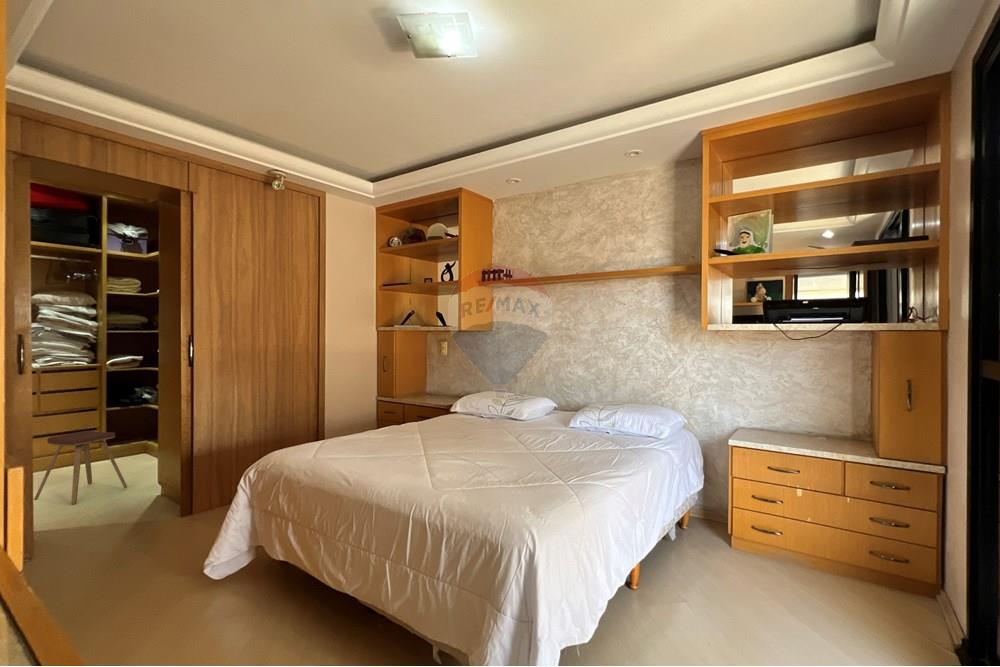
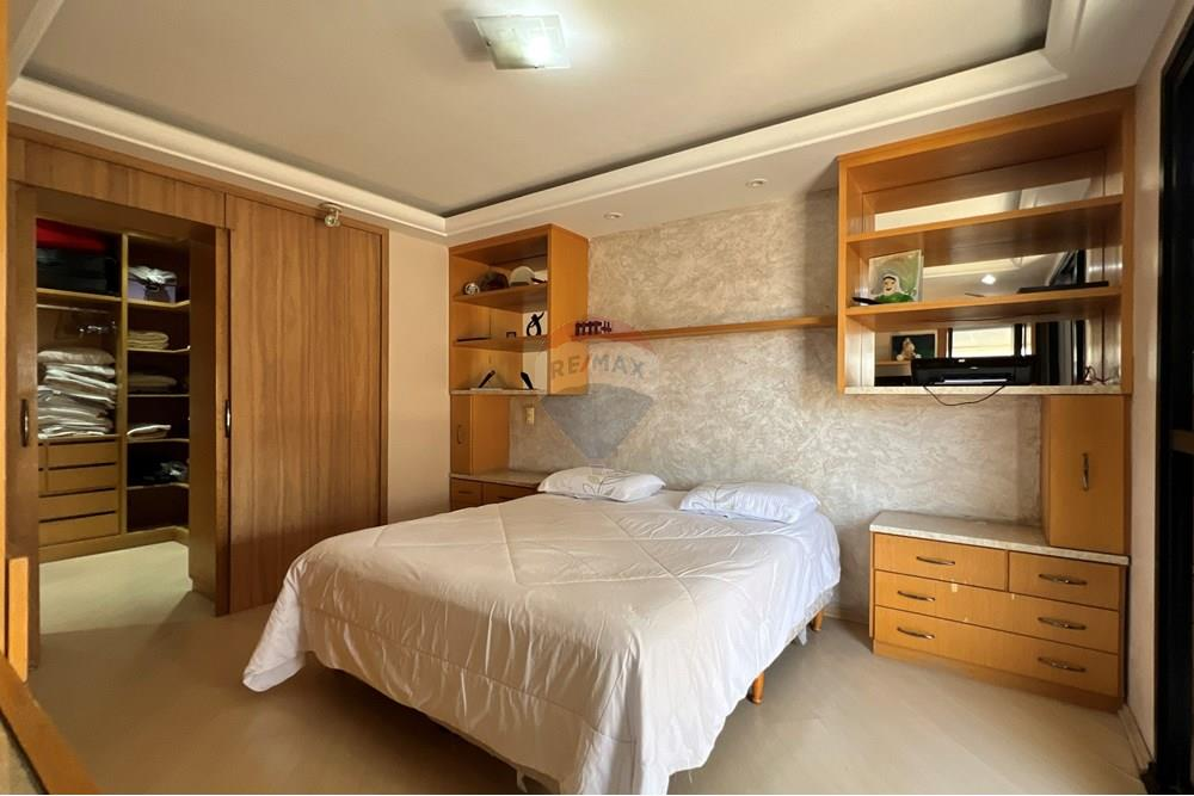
- music stool [33,430,128,506]
